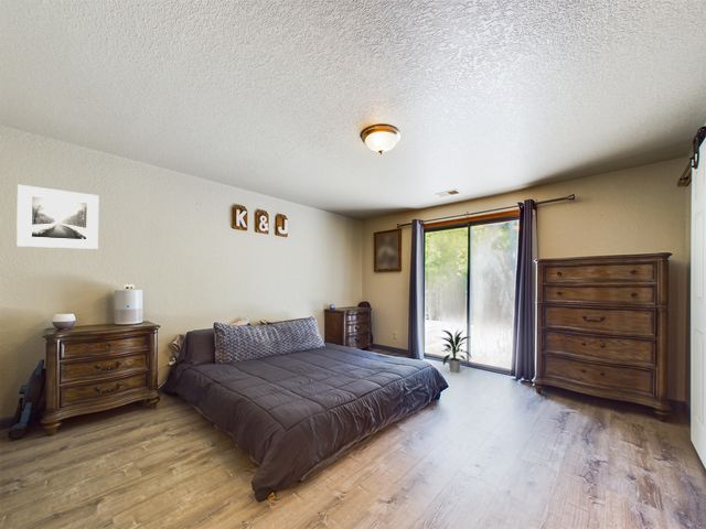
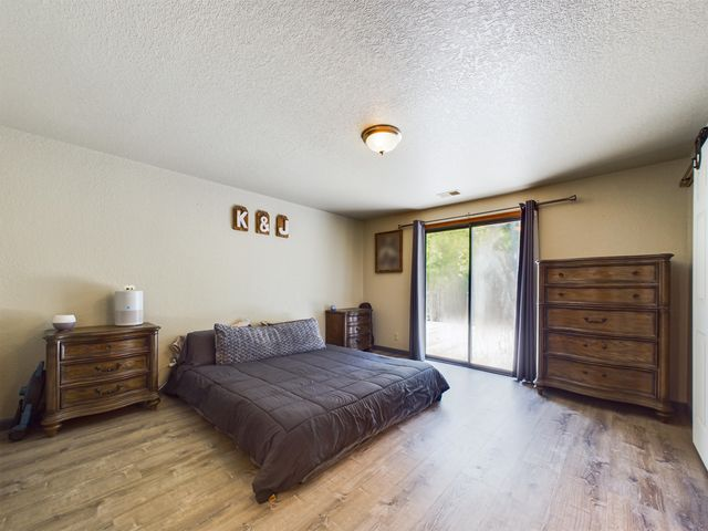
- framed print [15,184,99,250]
- indoor plant [438,328,472,374]
